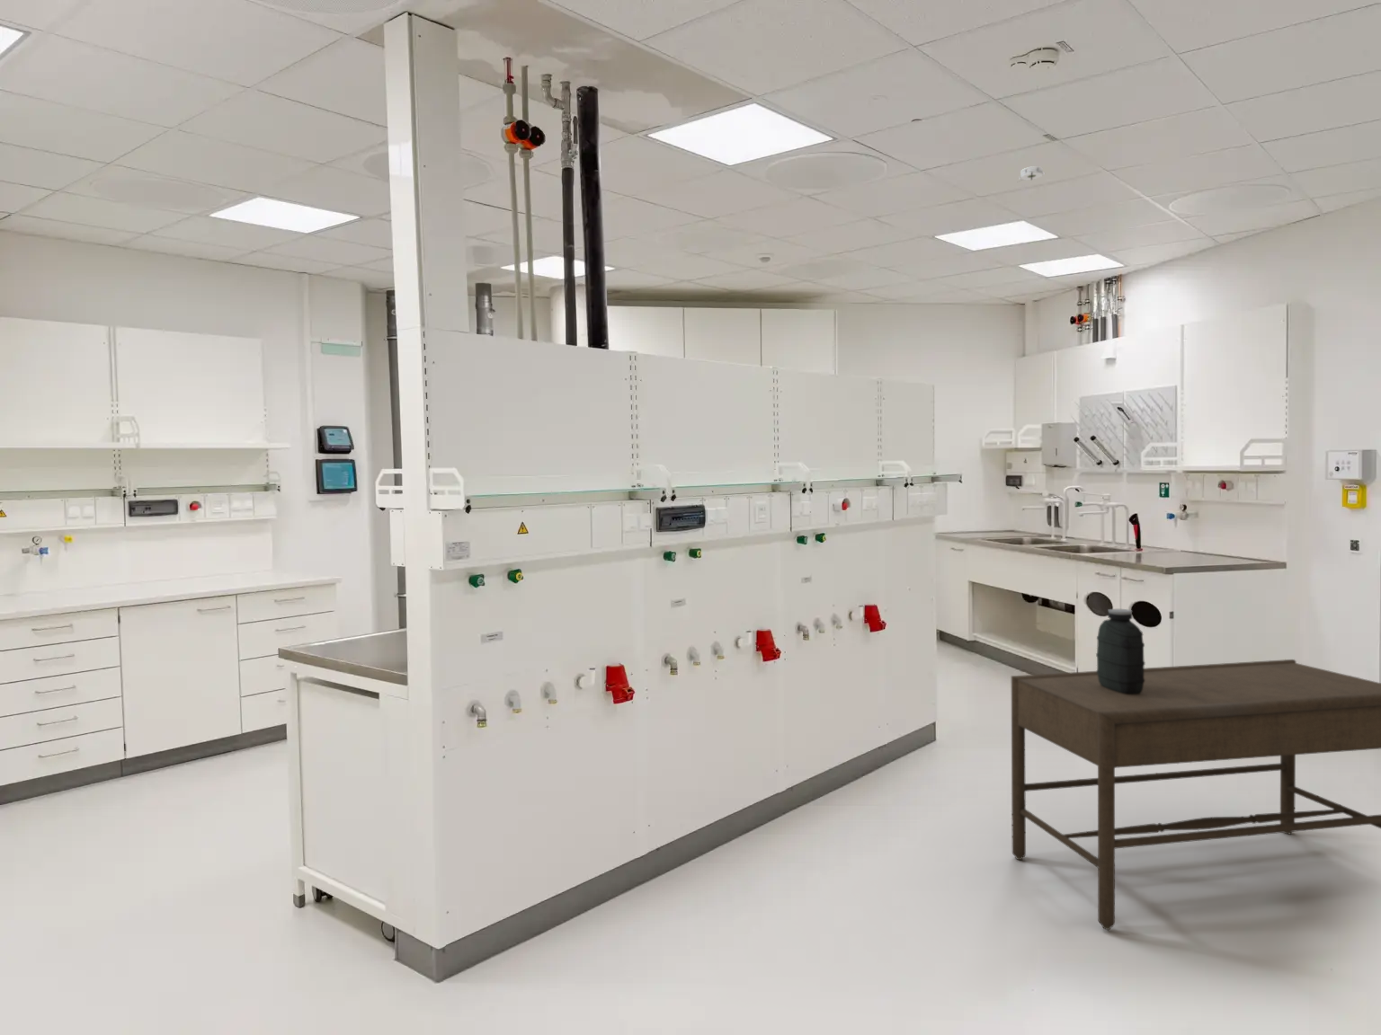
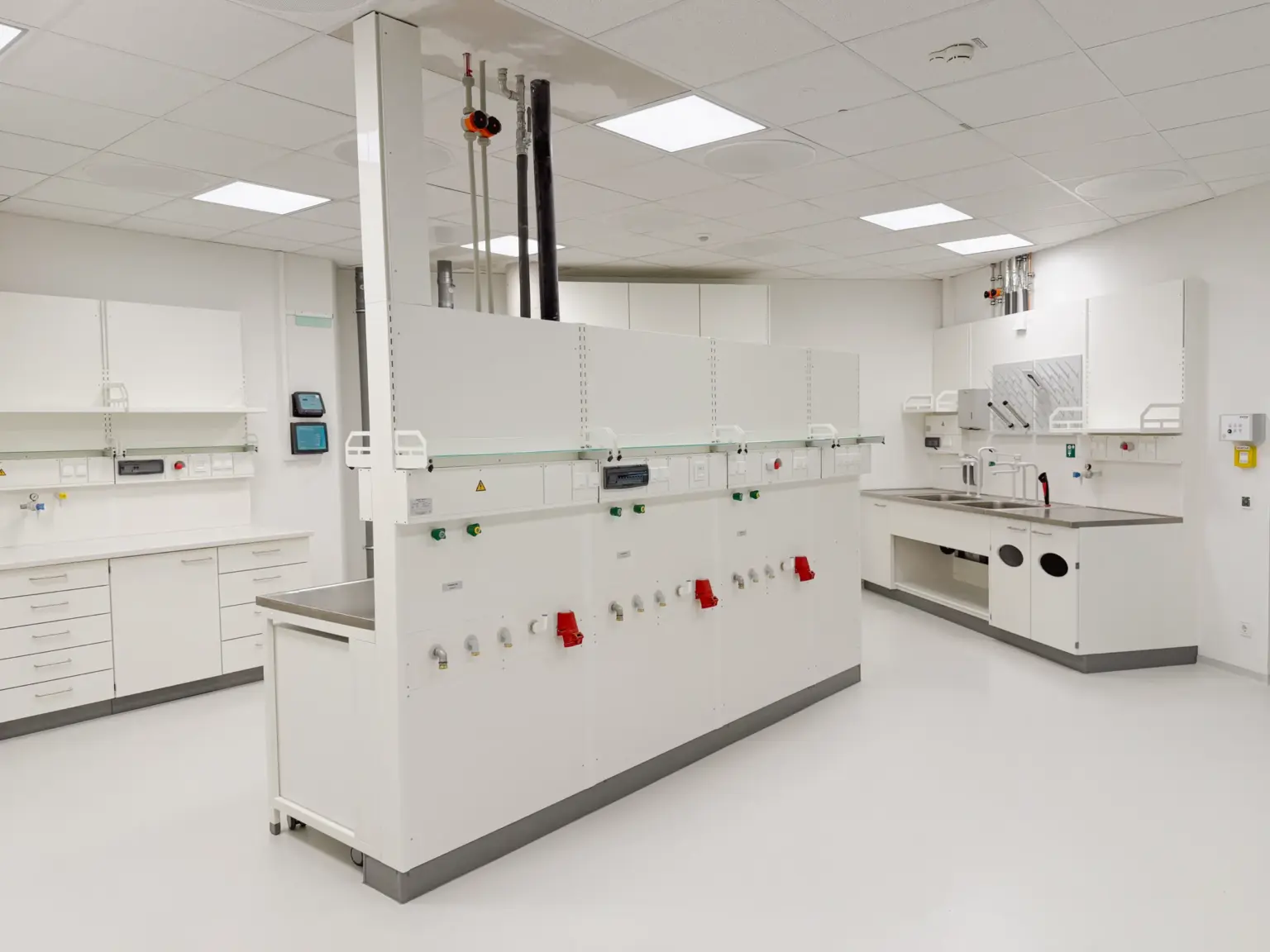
- smoke detector [1017,165,1046,184]
- bench [1010,659,1381,931]
- water jug [1095,608,1145,695]
